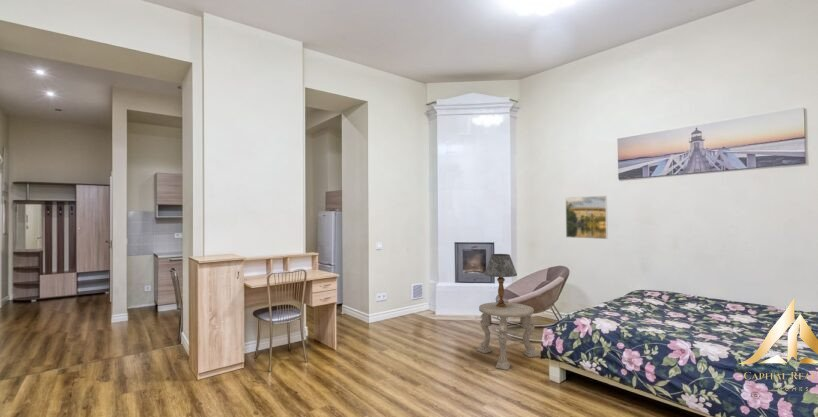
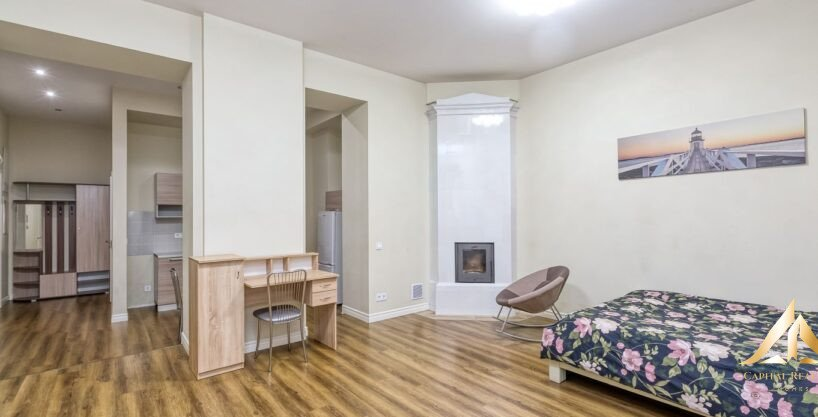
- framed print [564,195,609,240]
- table lamp [484,253,518,307]
- side table [476,301,541,371]
